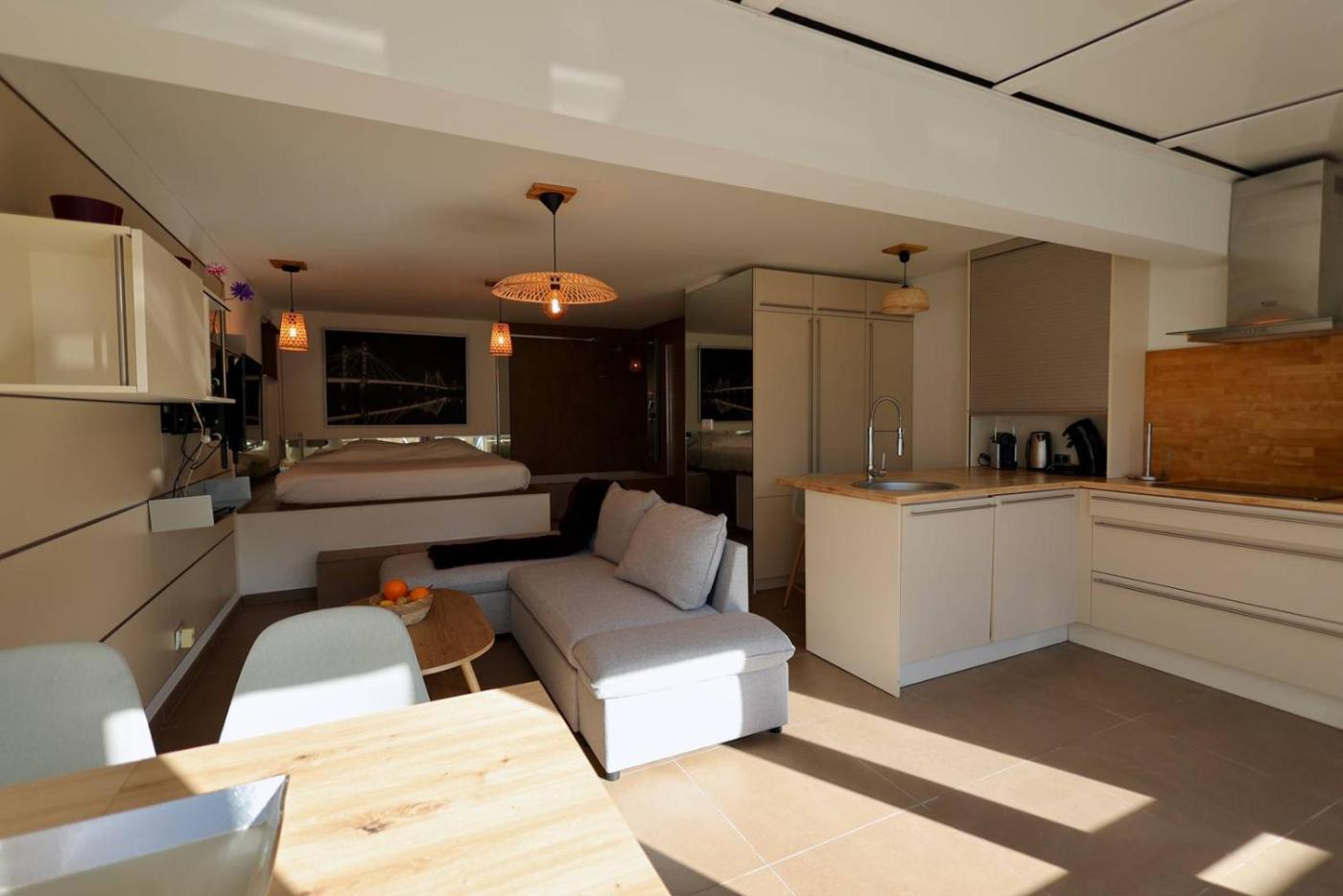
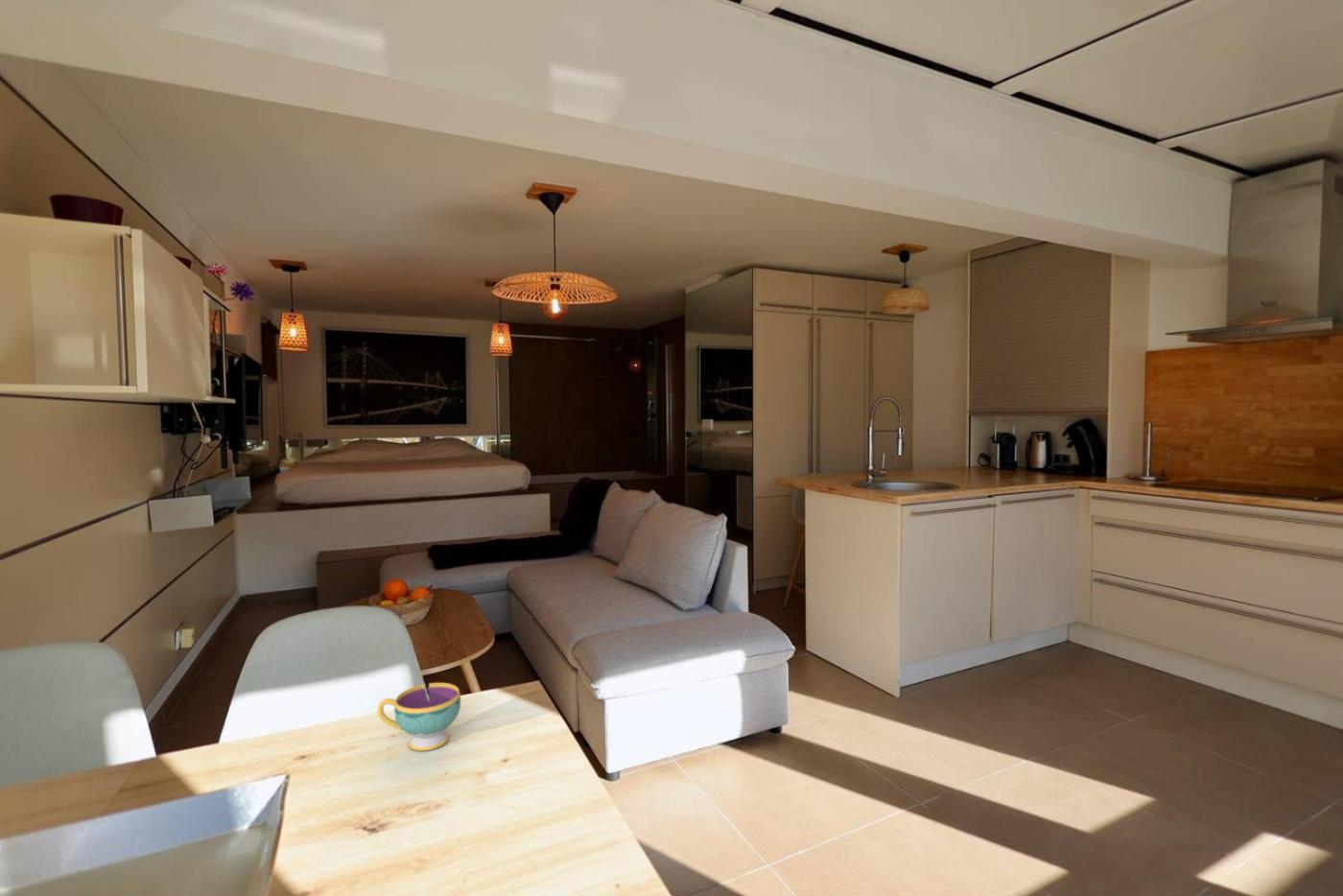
+ teacup [376,682,461,752]
